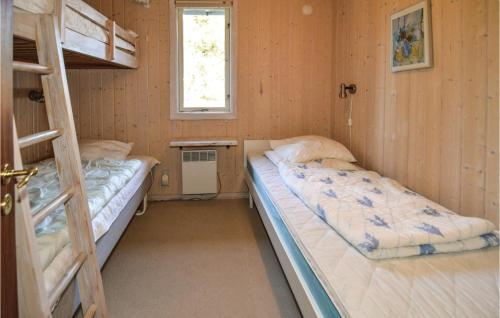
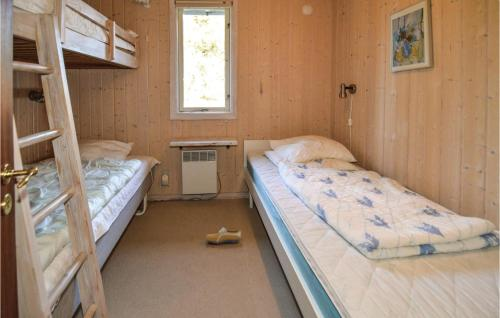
+ shoe [205,226,242,245]
